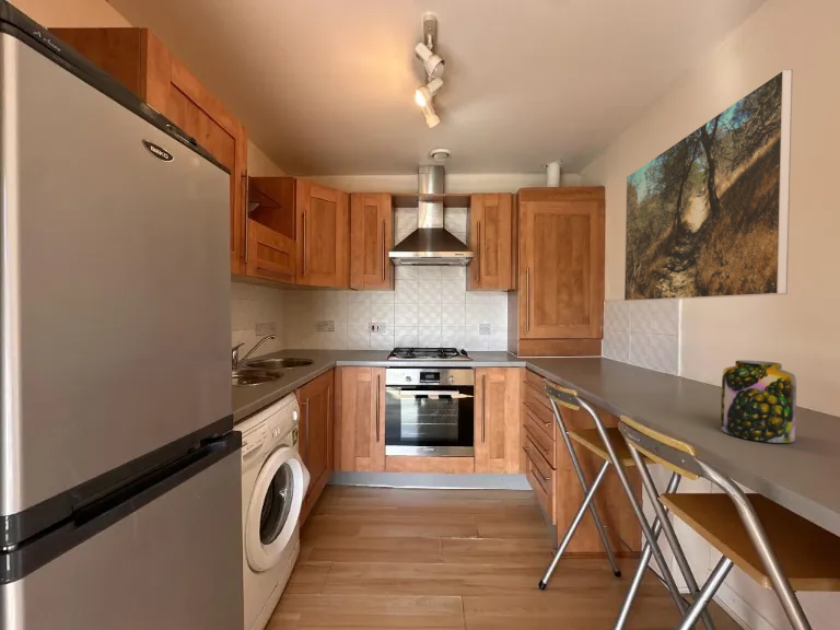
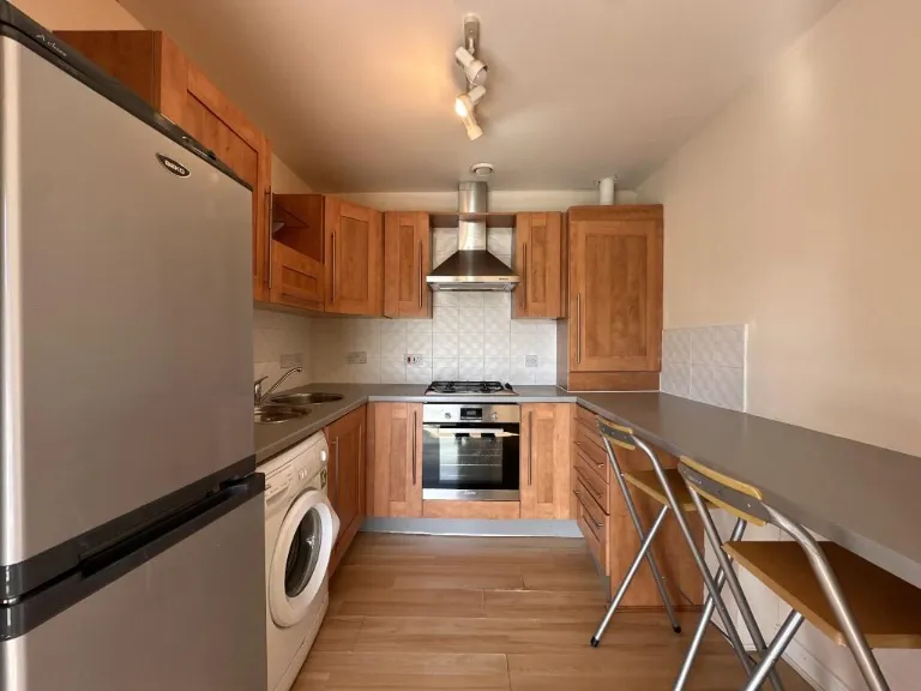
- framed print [623,68,794,302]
- jar [720,360,797,444]
